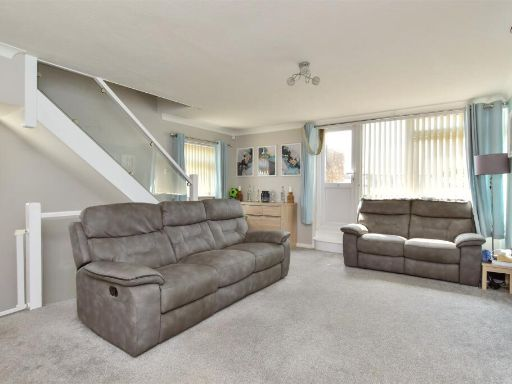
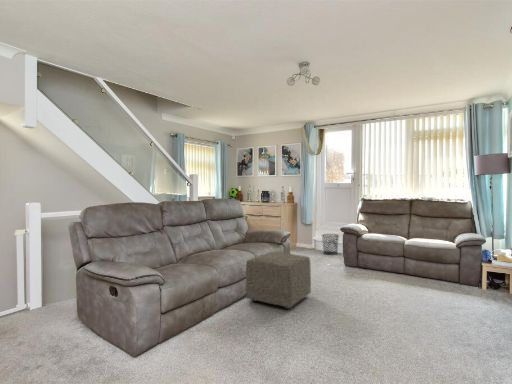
+ ottoman [245,251,312,310]
+ waste bin [321,233,340,256]
